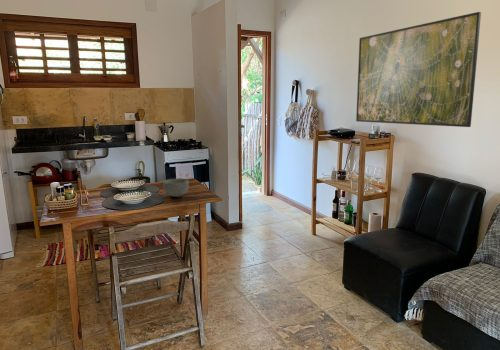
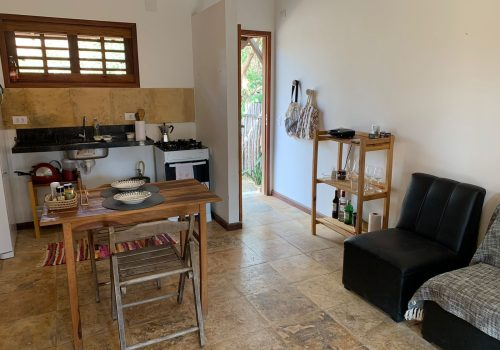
- bowl [162,178,190,198]
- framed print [355,11,482,128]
